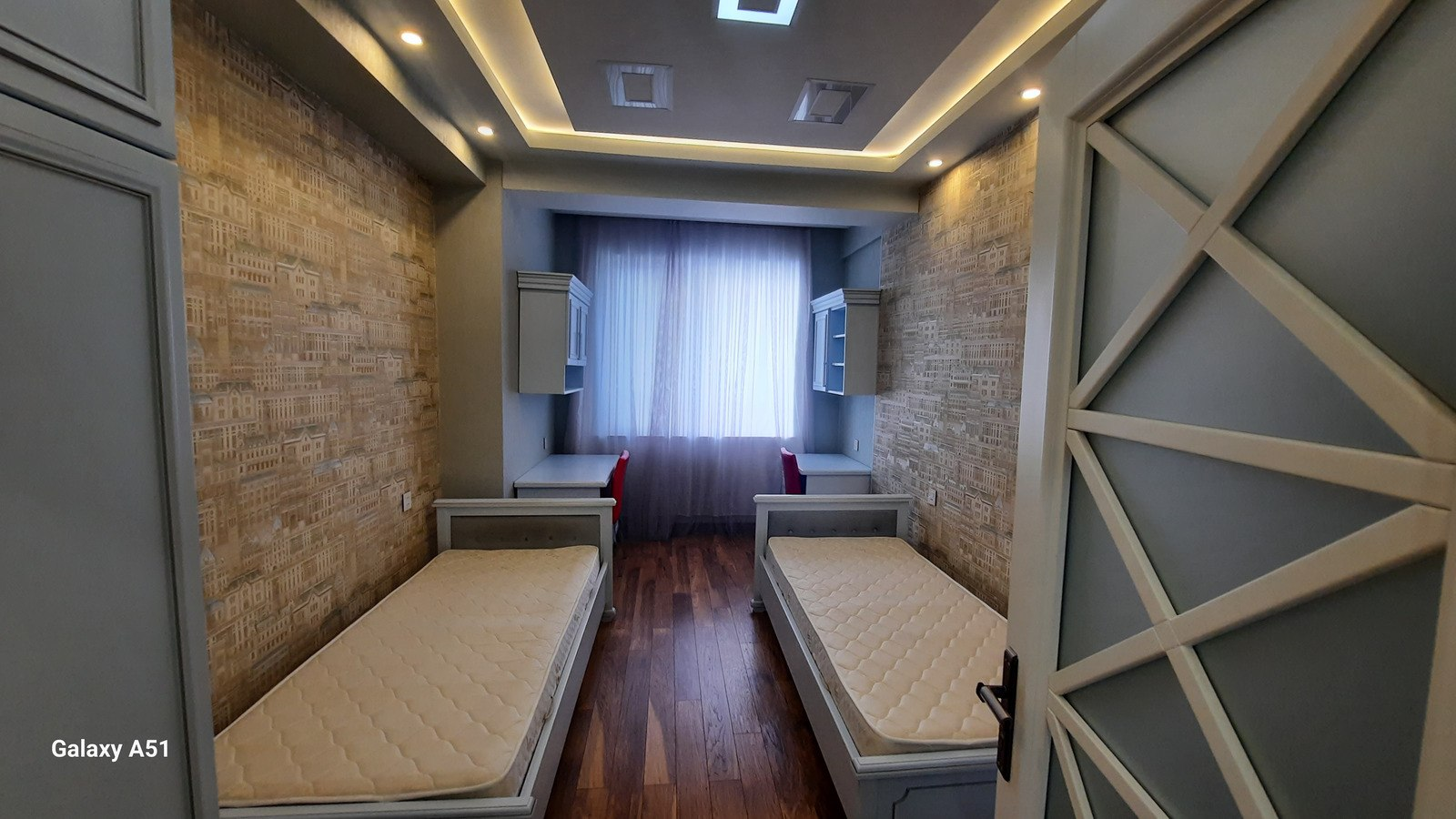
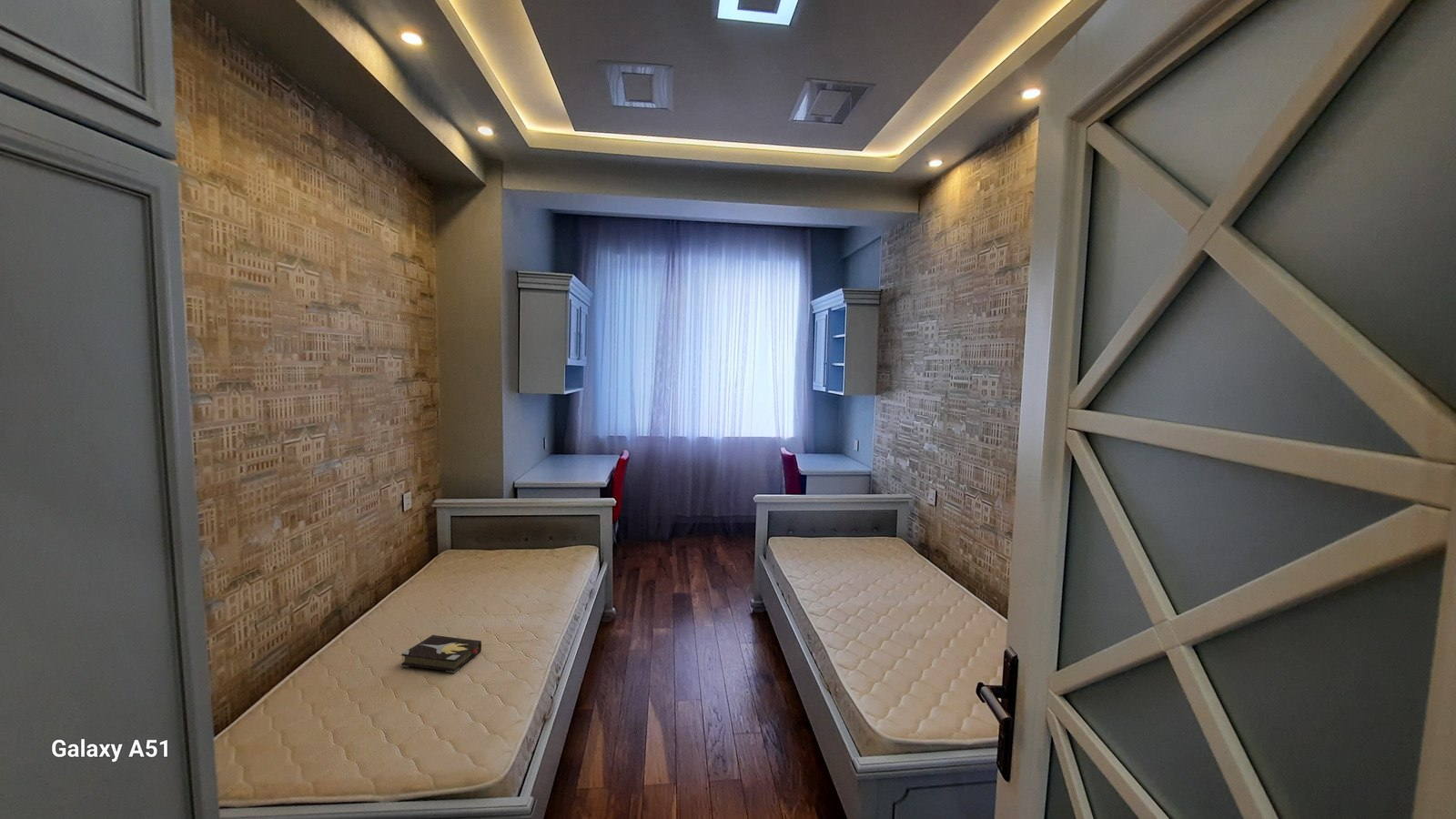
+ hardback book [400,634,482,673]
